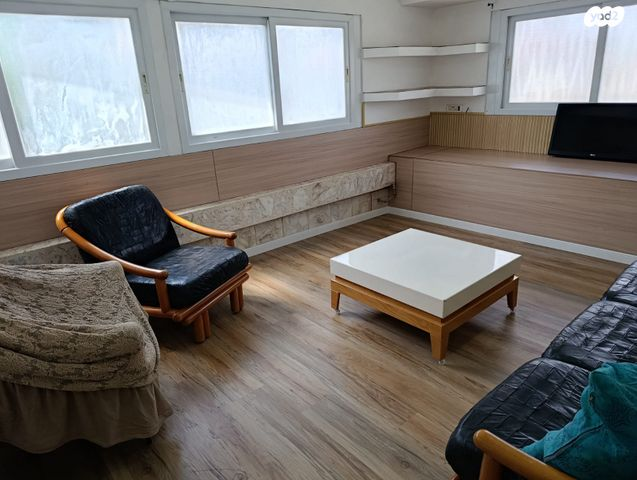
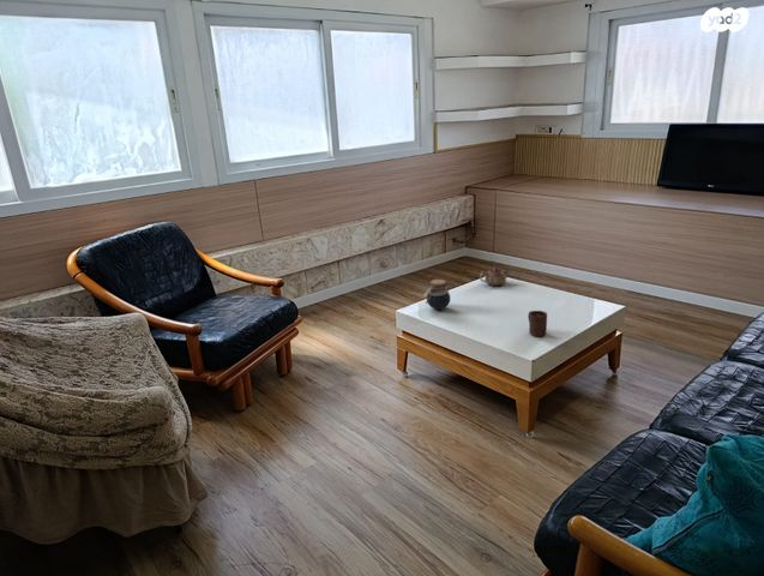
+ jar [422,278,451,311]
+ teapot [479,265,511,287]
+ cup [527,310,548,337]
